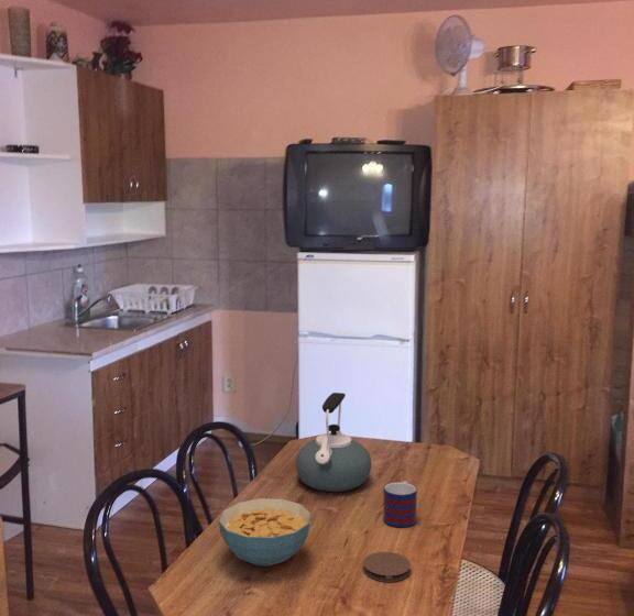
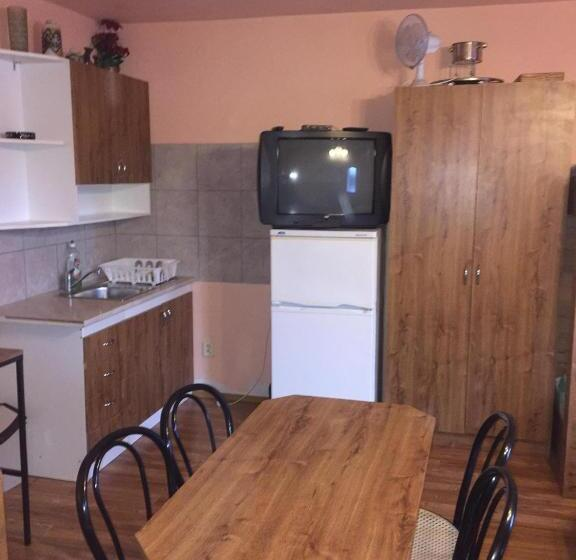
- cereal bowl [218,497,313,568]
- kettle [295,392,372,493]
- coaster [362,551,412,583]
- mug [382,481,418,528]
